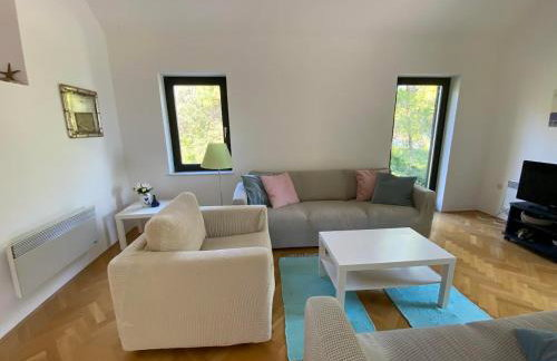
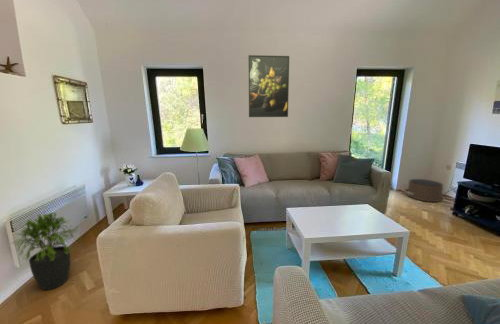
+ pouf [400,178,445,203]
+ potted plant [11,211,79,291]
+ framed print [248,54,290,118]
